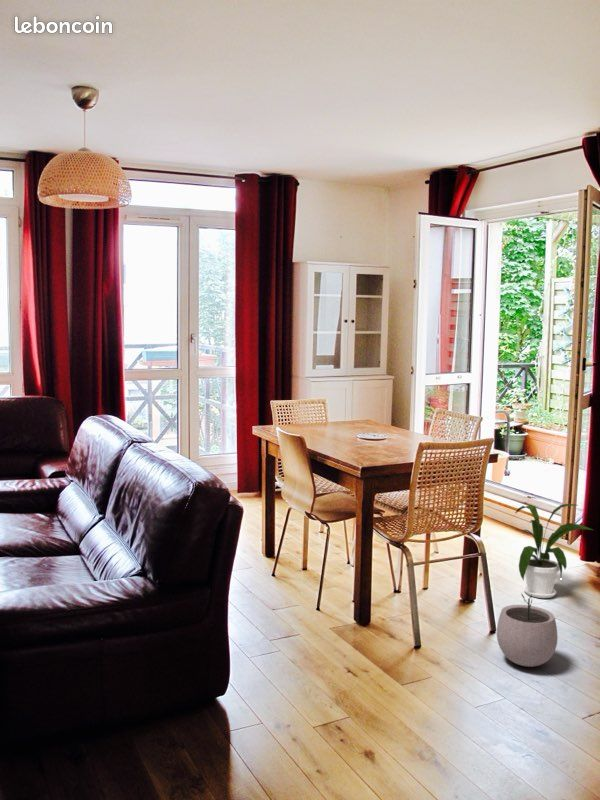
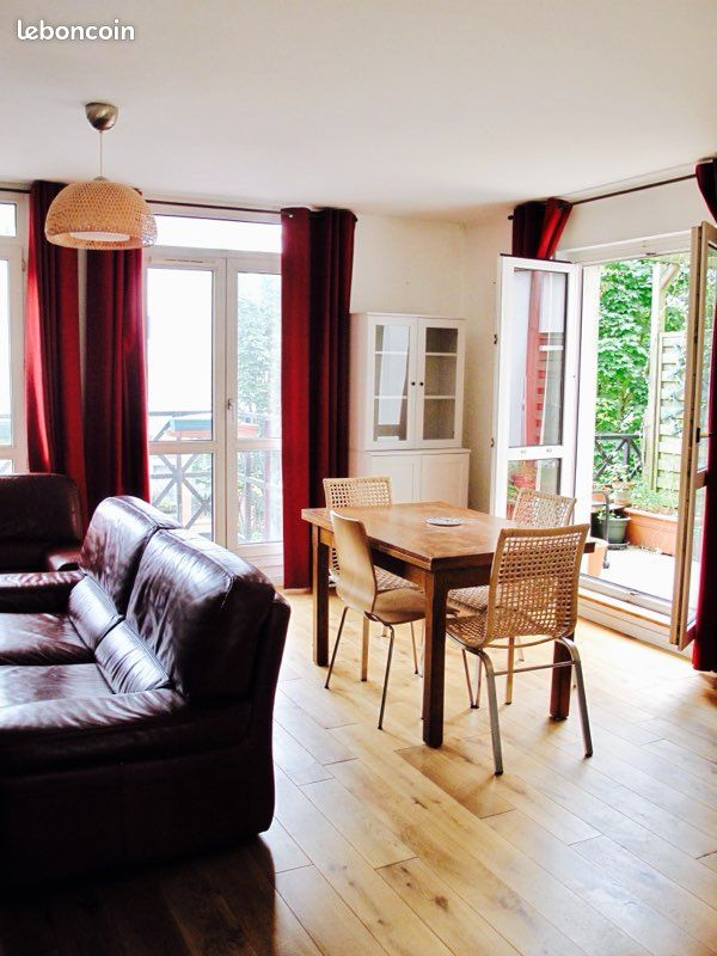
- house plant [514,503,593,599]
- plant pot [496,592,559,668]
